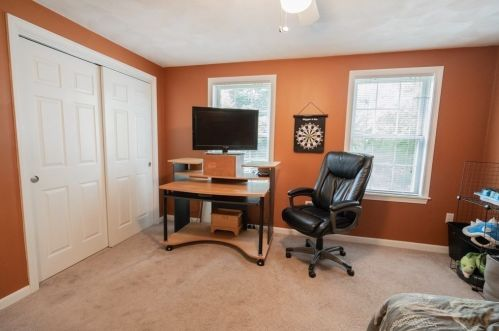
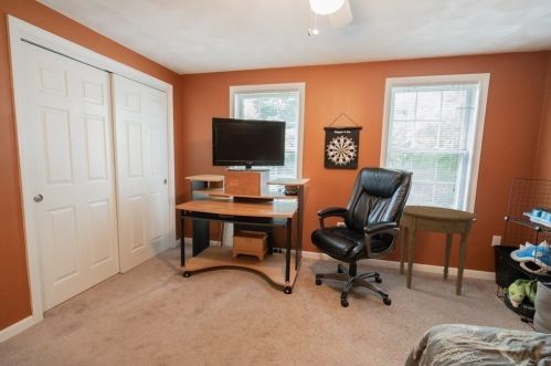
+ side table [399,205,478,296]
